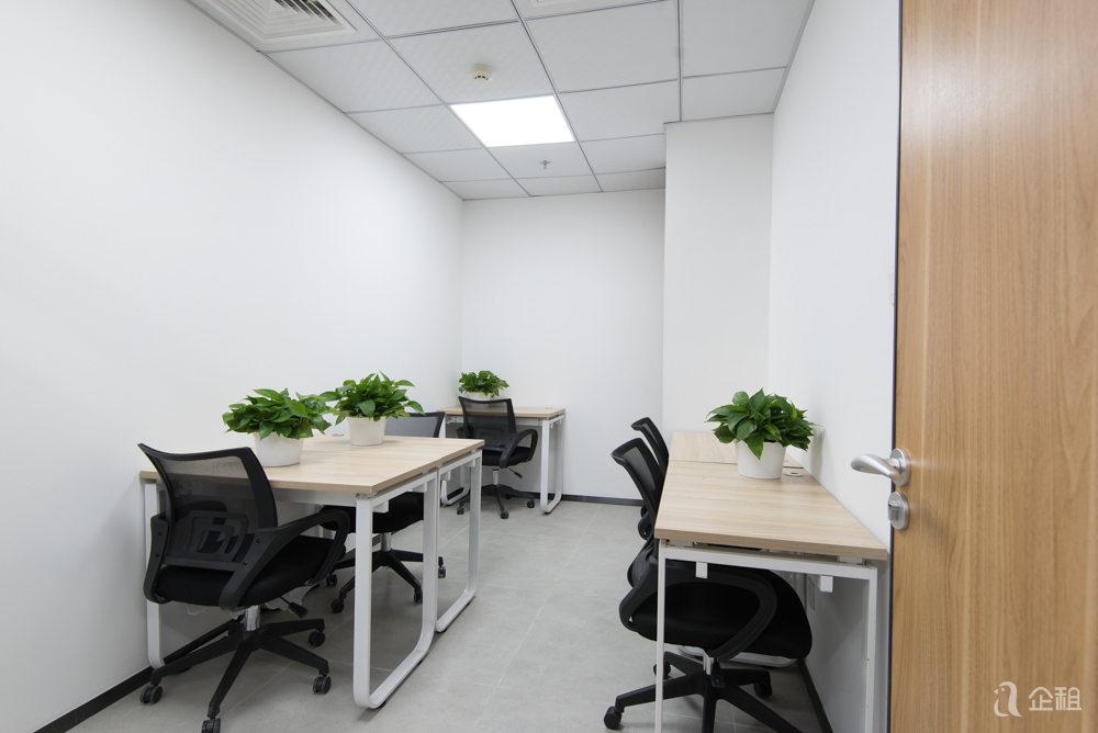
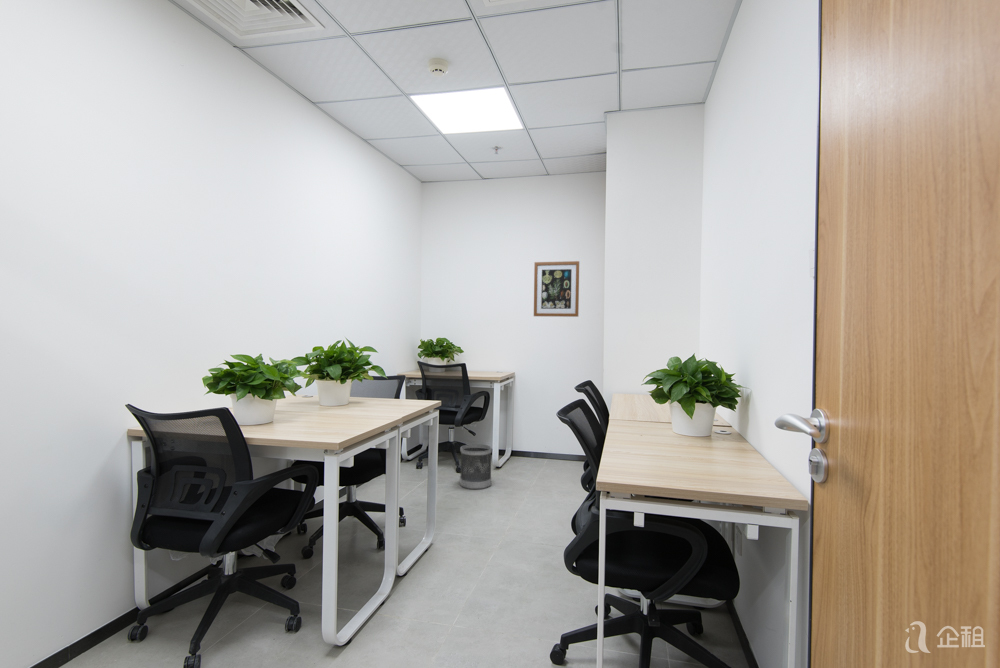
+ wall art [533,260,580,318]
+ wastebasket [459,443,493,490]
